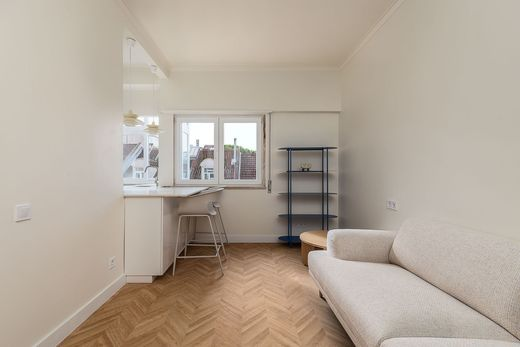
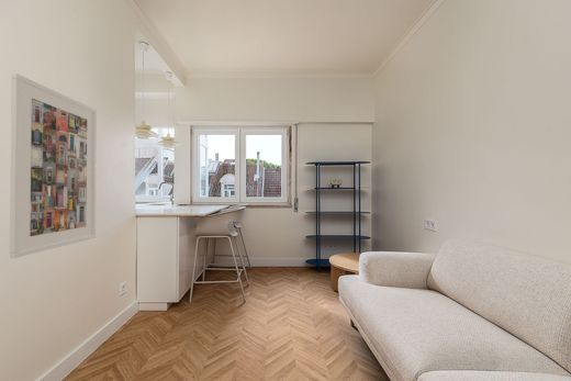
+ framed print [9,72,98,259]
